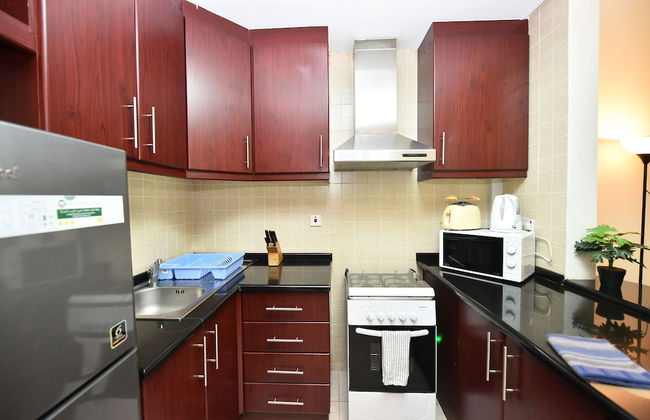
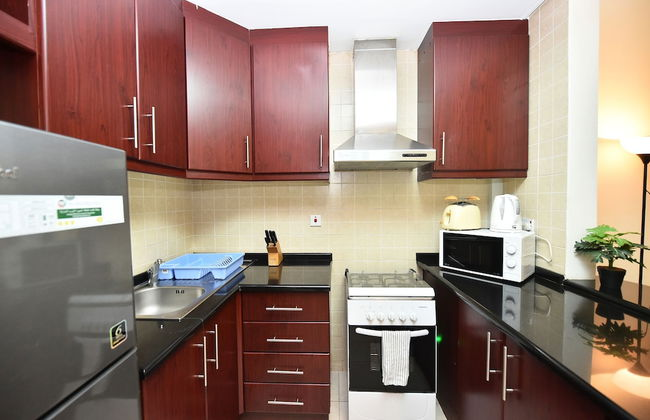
- dish towel [545,333,650,391]
